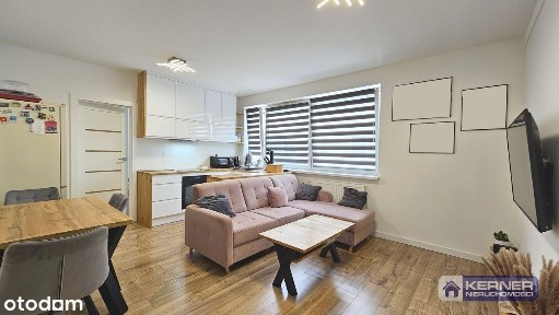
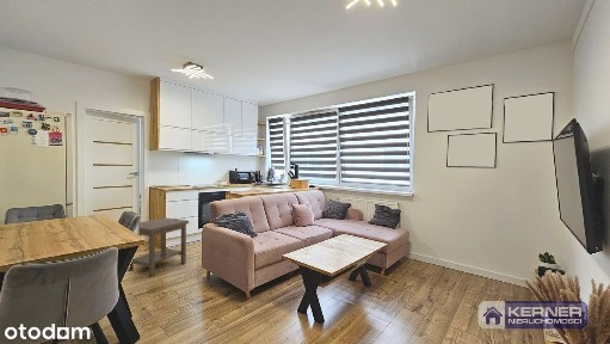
+ side table [127,217,190,278]
